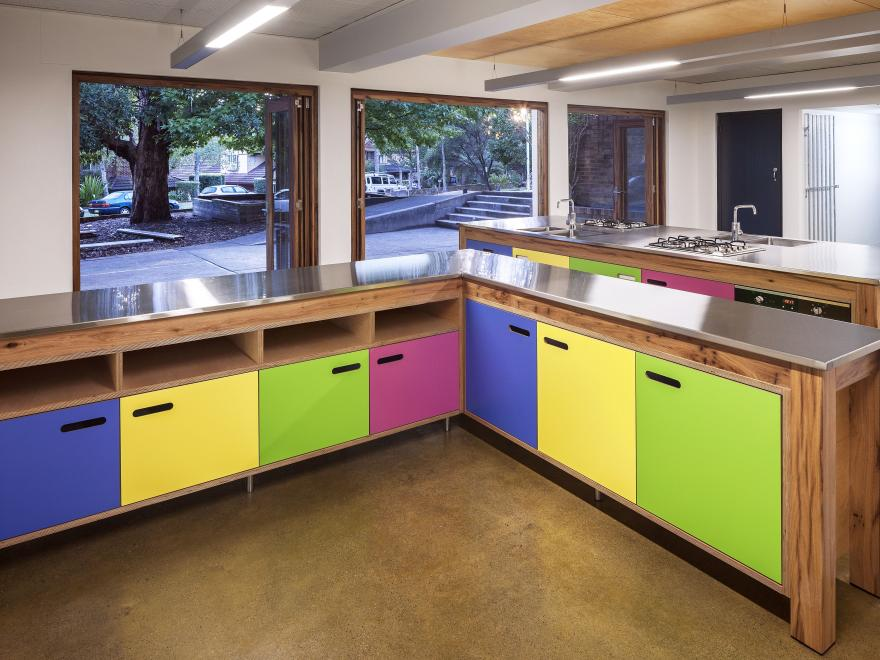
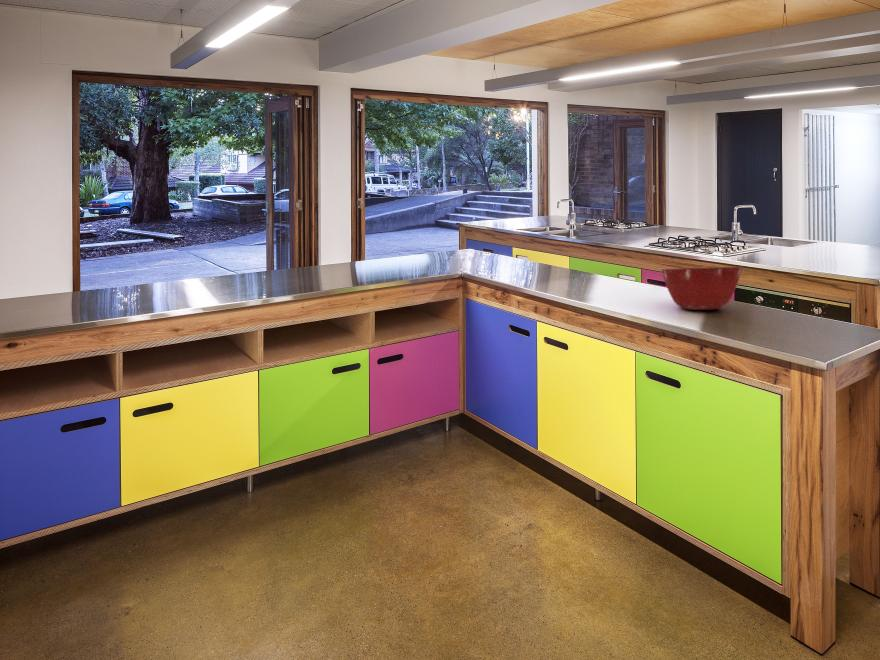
+ mixing bowl [660,266,744,311]
